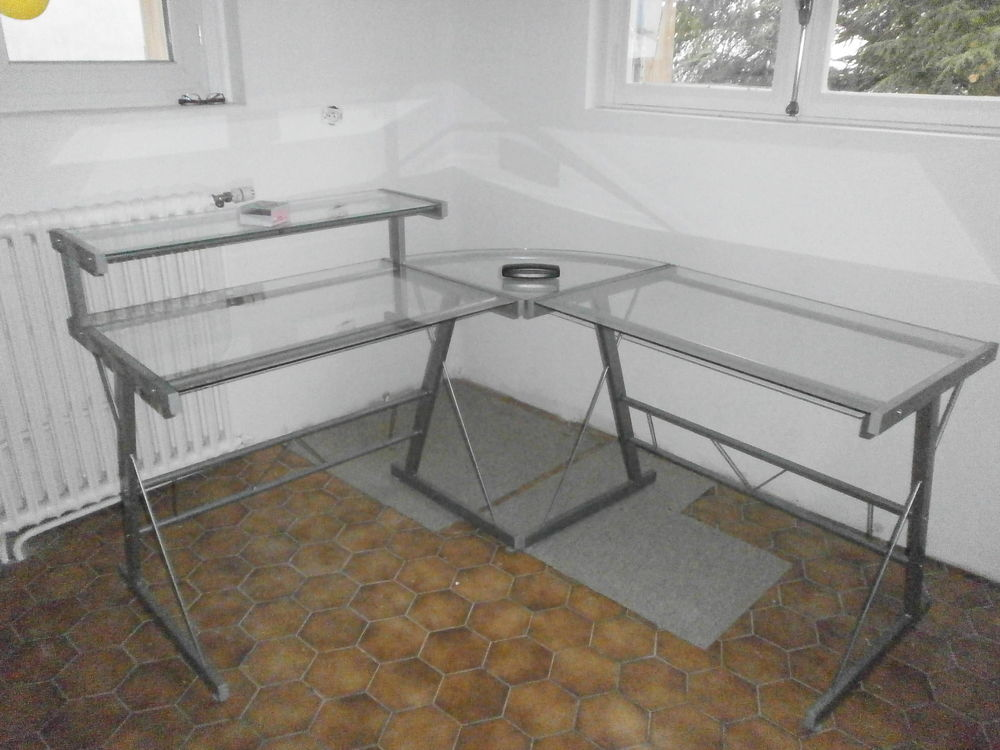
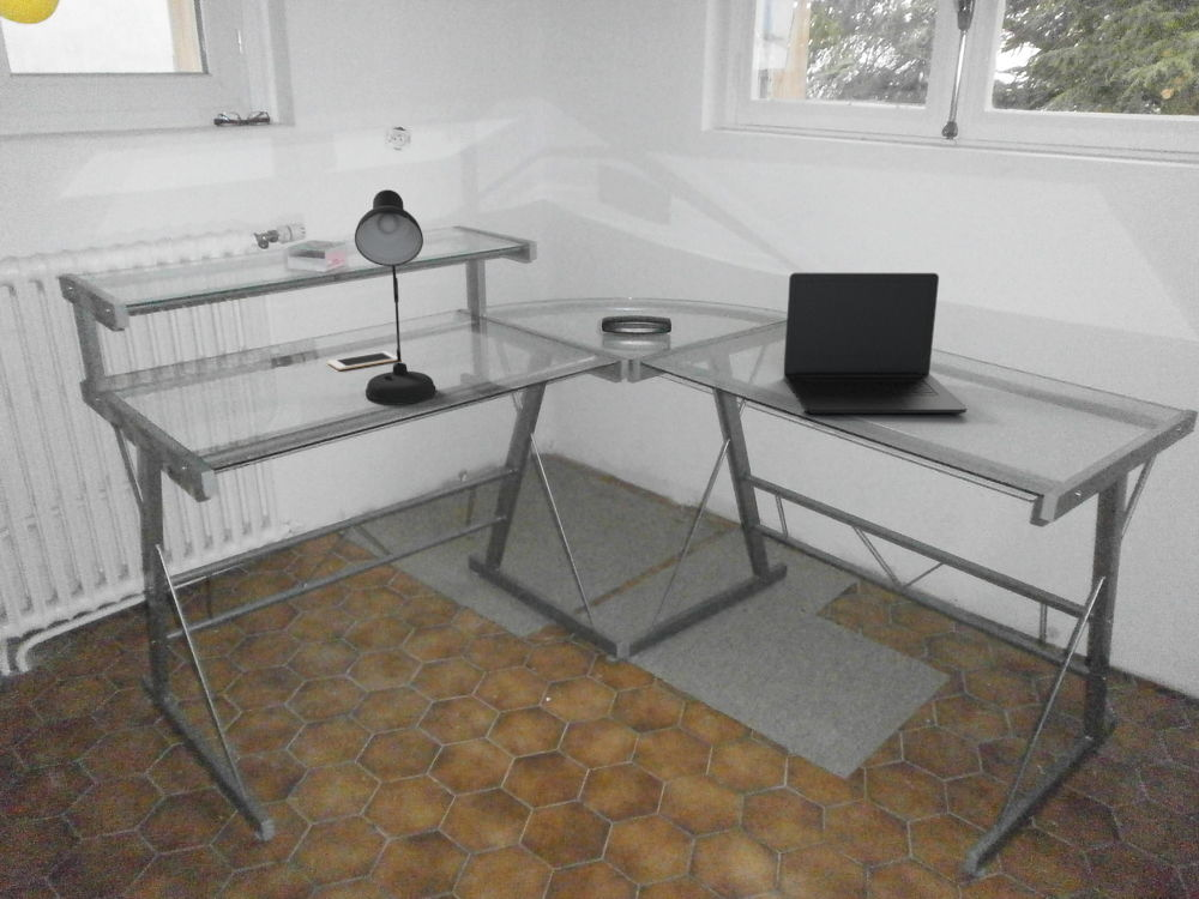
+ desk lamp [354,188,438,405]
+ cell phone [326,350,397,372]
+ laptop [783,272,968,415]
